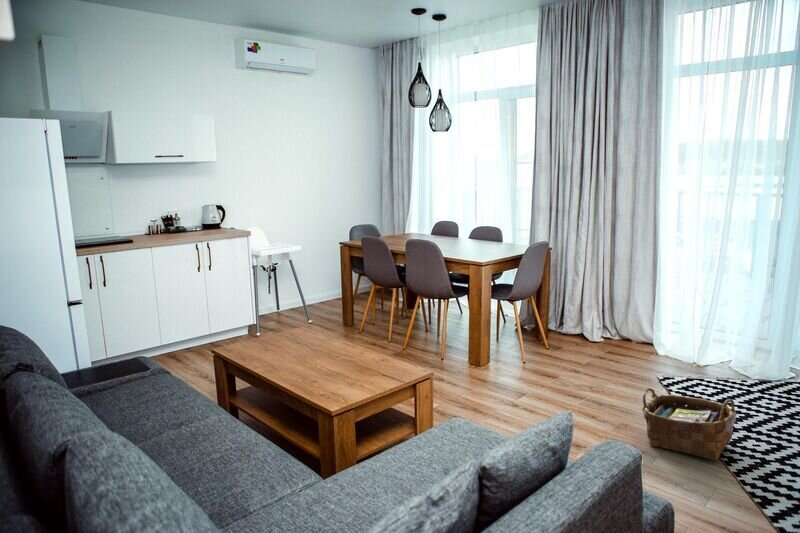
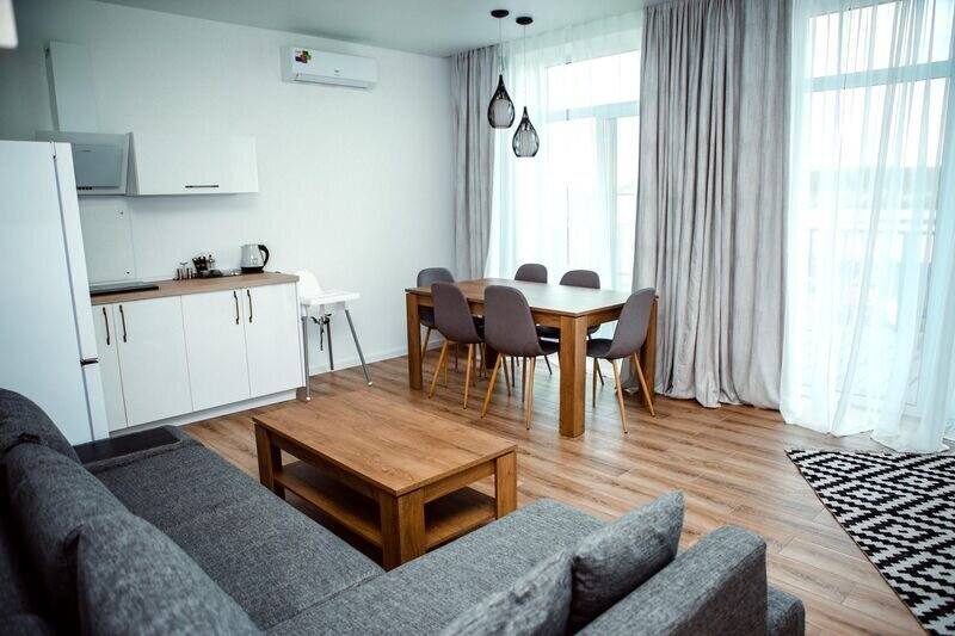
- woven basket [641,387,737,461]
